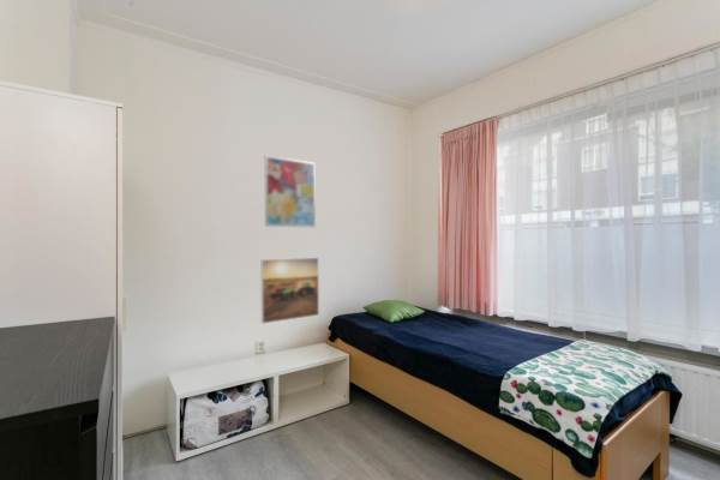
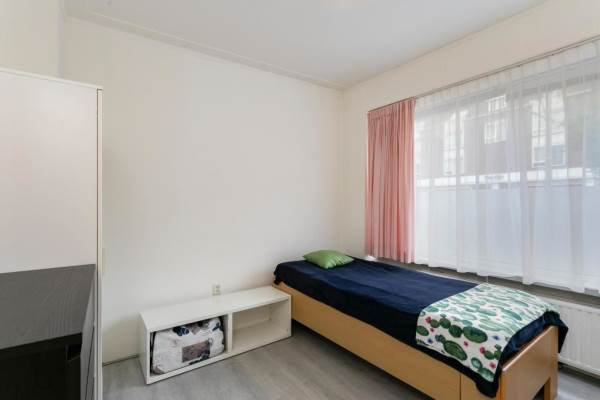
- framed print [260,257,320,325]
- wall art [264,155,317,229]
